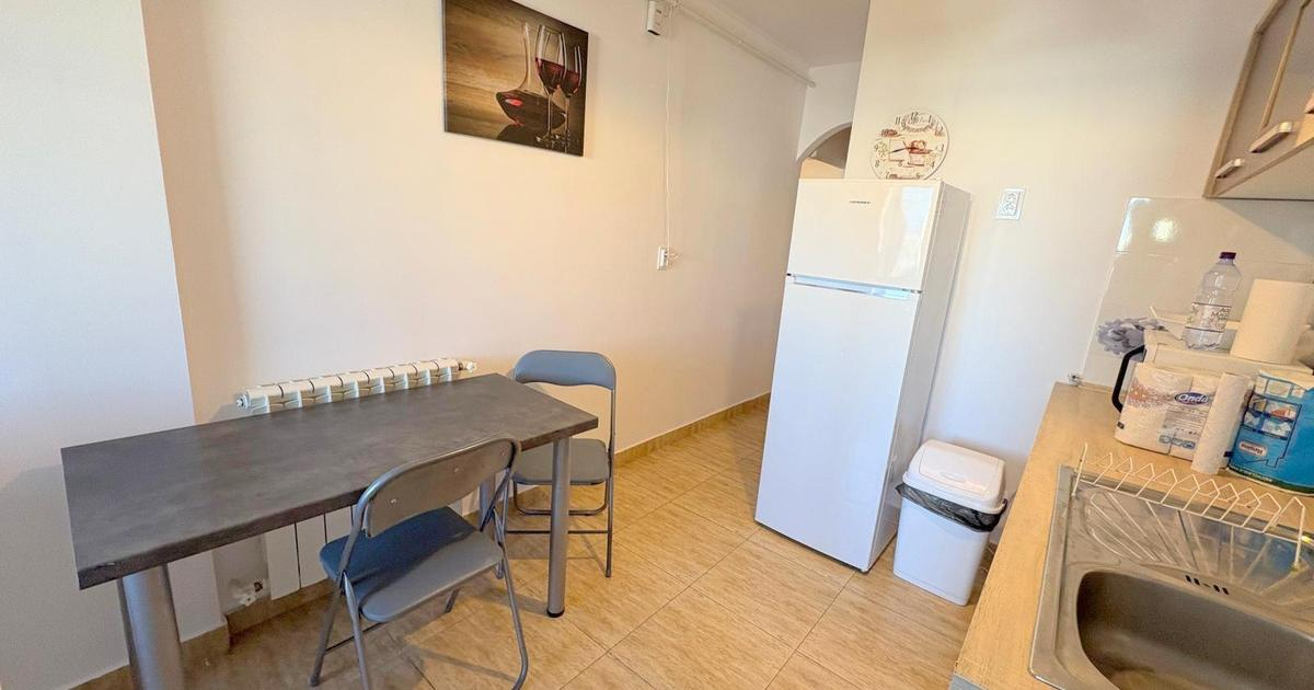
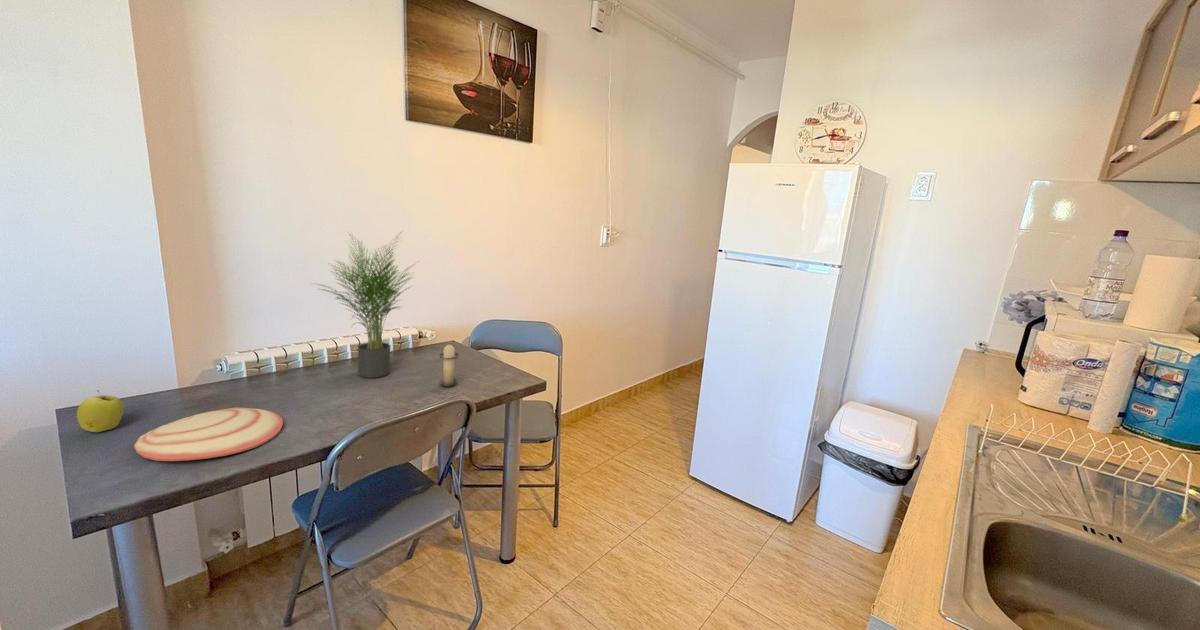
+ potted plant [311,228,419,379]
+ candle [438,344,460,388]
+ plate [133,406,284,462]
+ apple [76,389,125,433]
